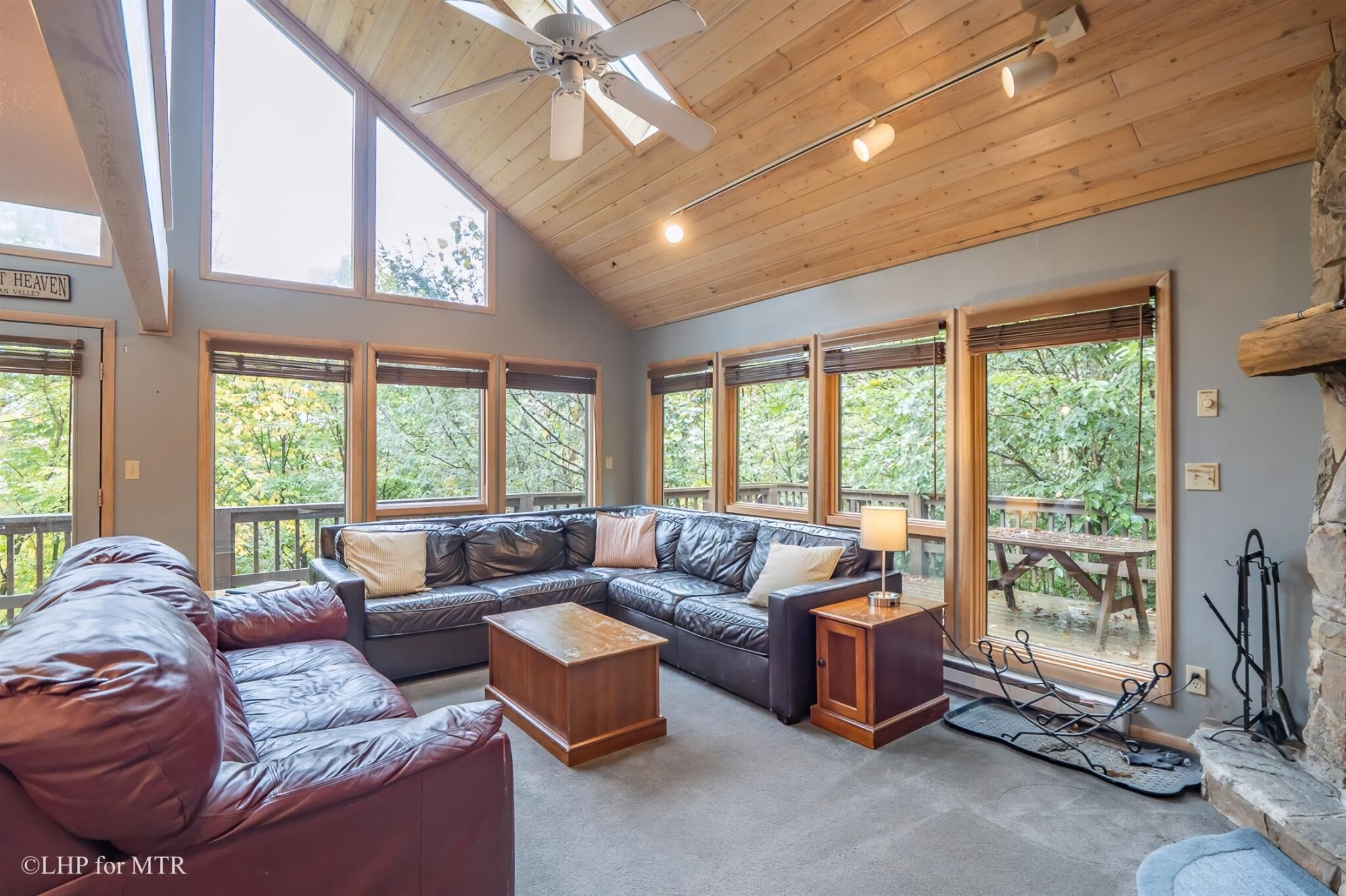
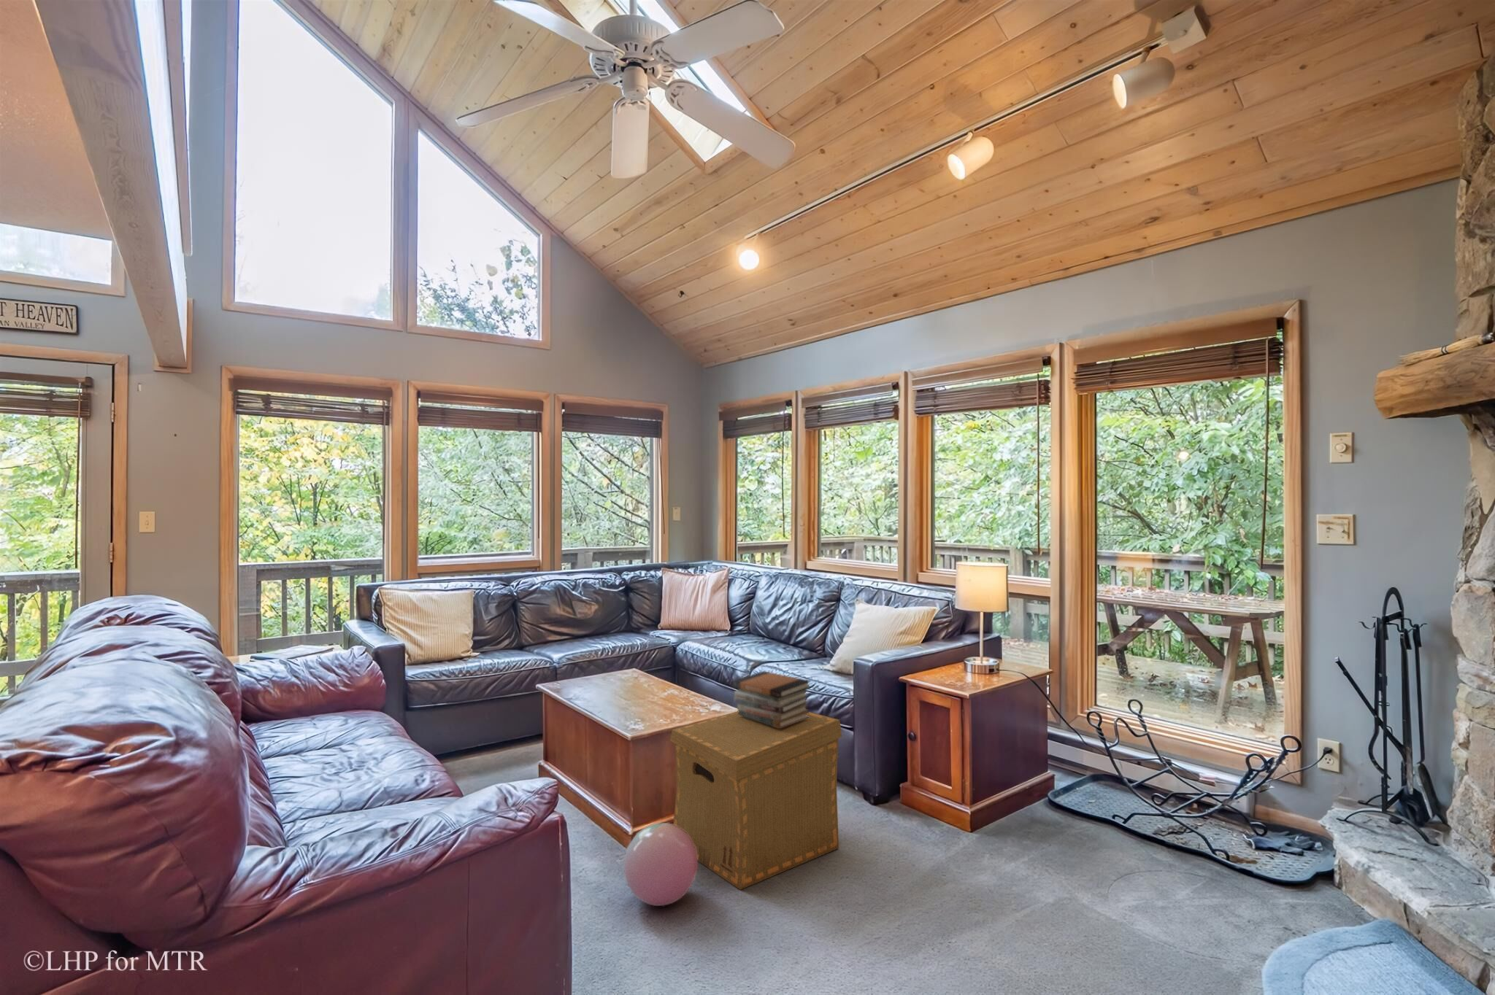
+ cardboard box [670,711,842,891]
+ ball [623,822,699,907]
+ book stack [732,671,812,728]
